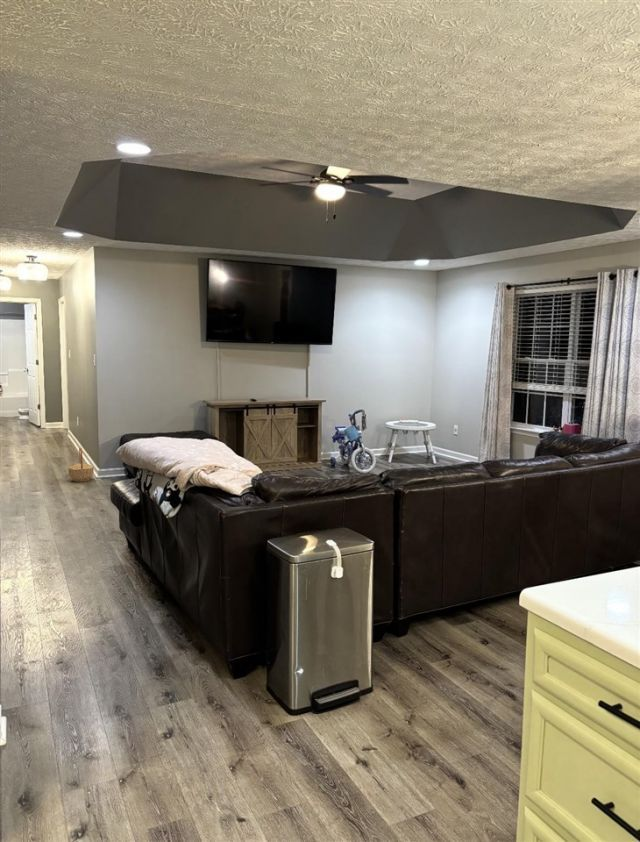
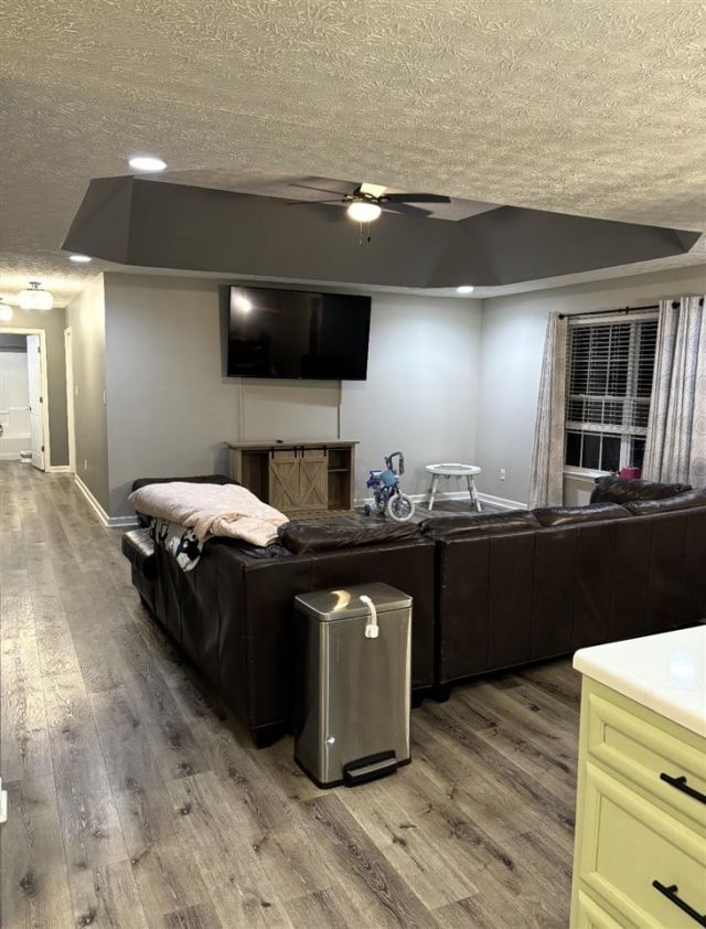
- basket [67,446,95,483]
